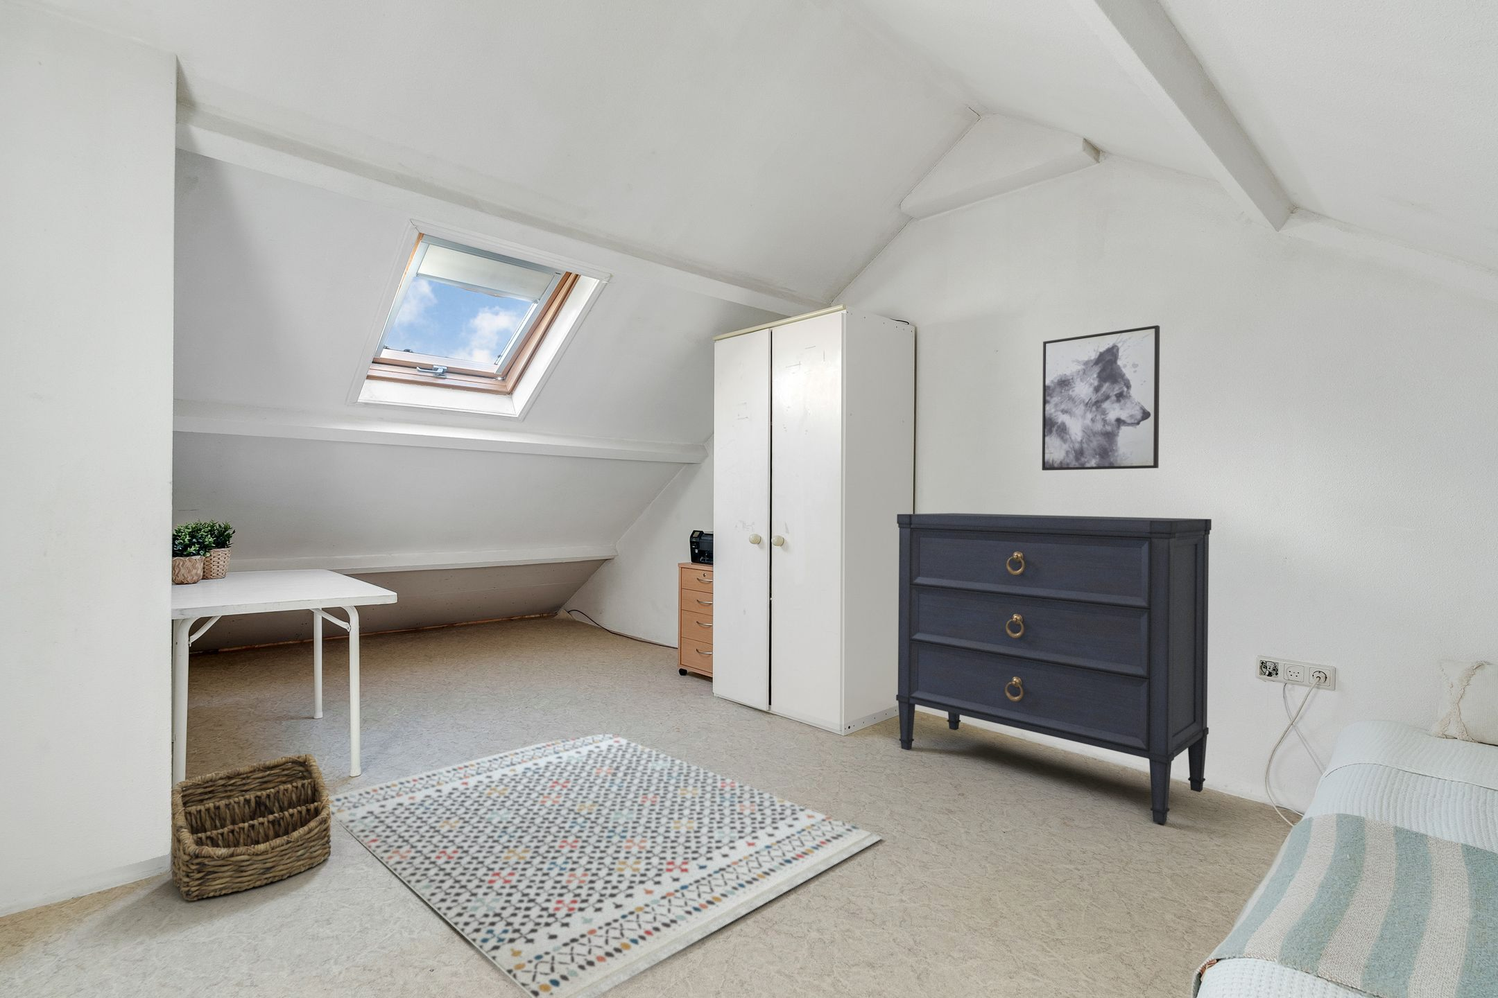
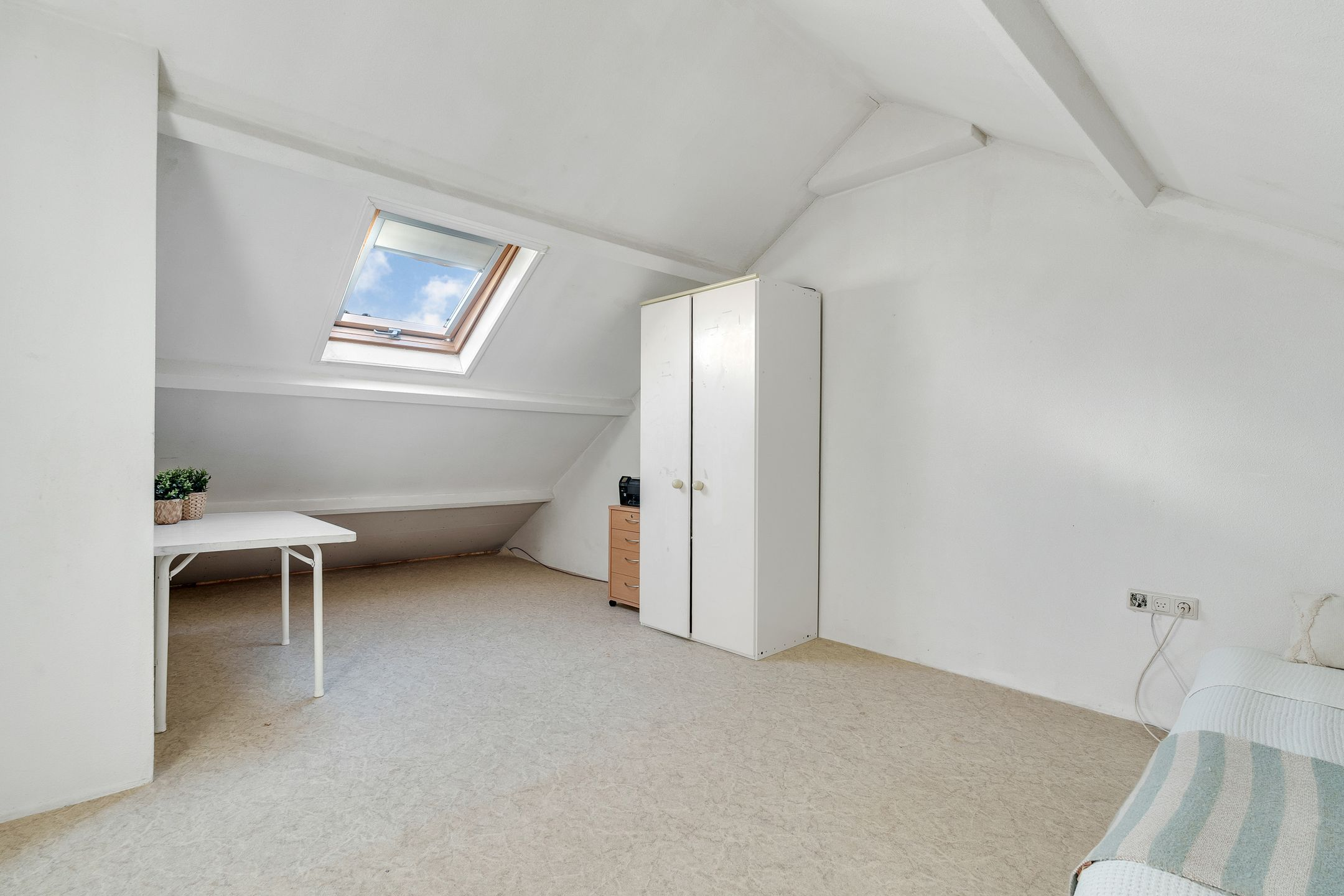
- basket [171,753,331,901]
- dresser [895,512,1213,824]
- wall art [1041,324,1160,471]
- rug [330,733,884,998]
